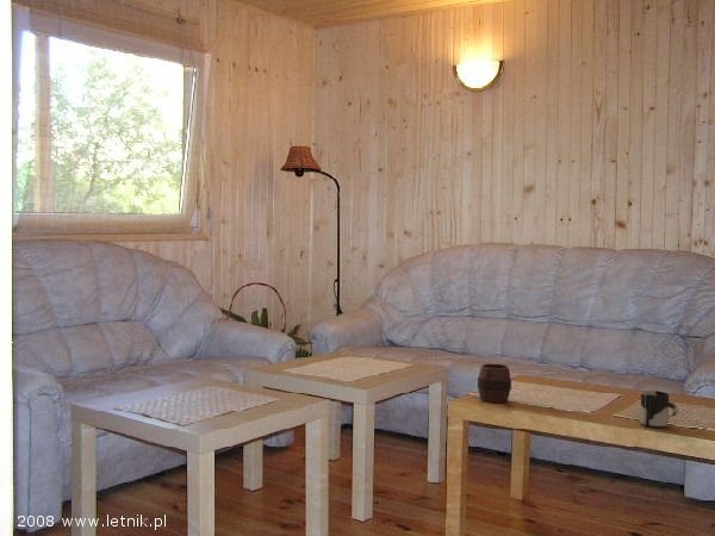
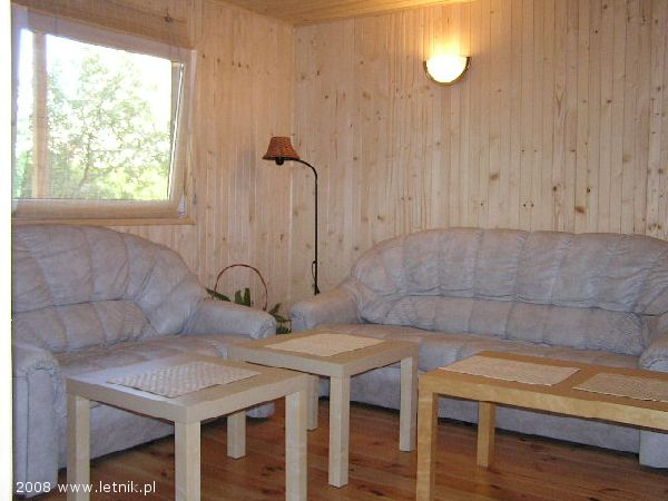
- cup [477,362,512,404]
- cup [639,389,679,429]
